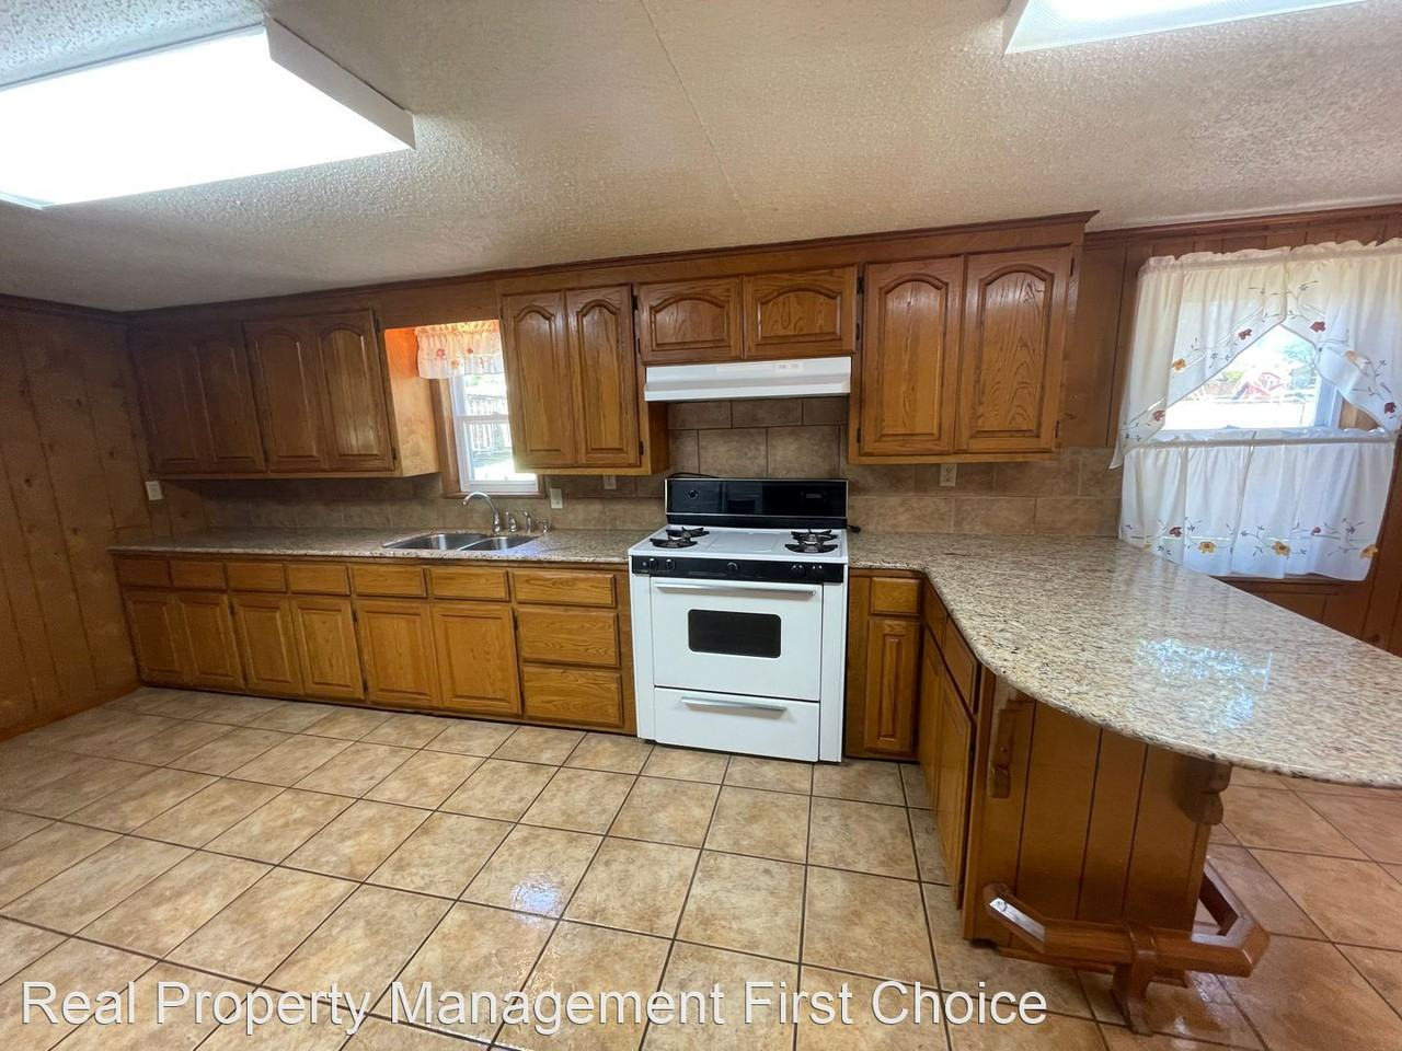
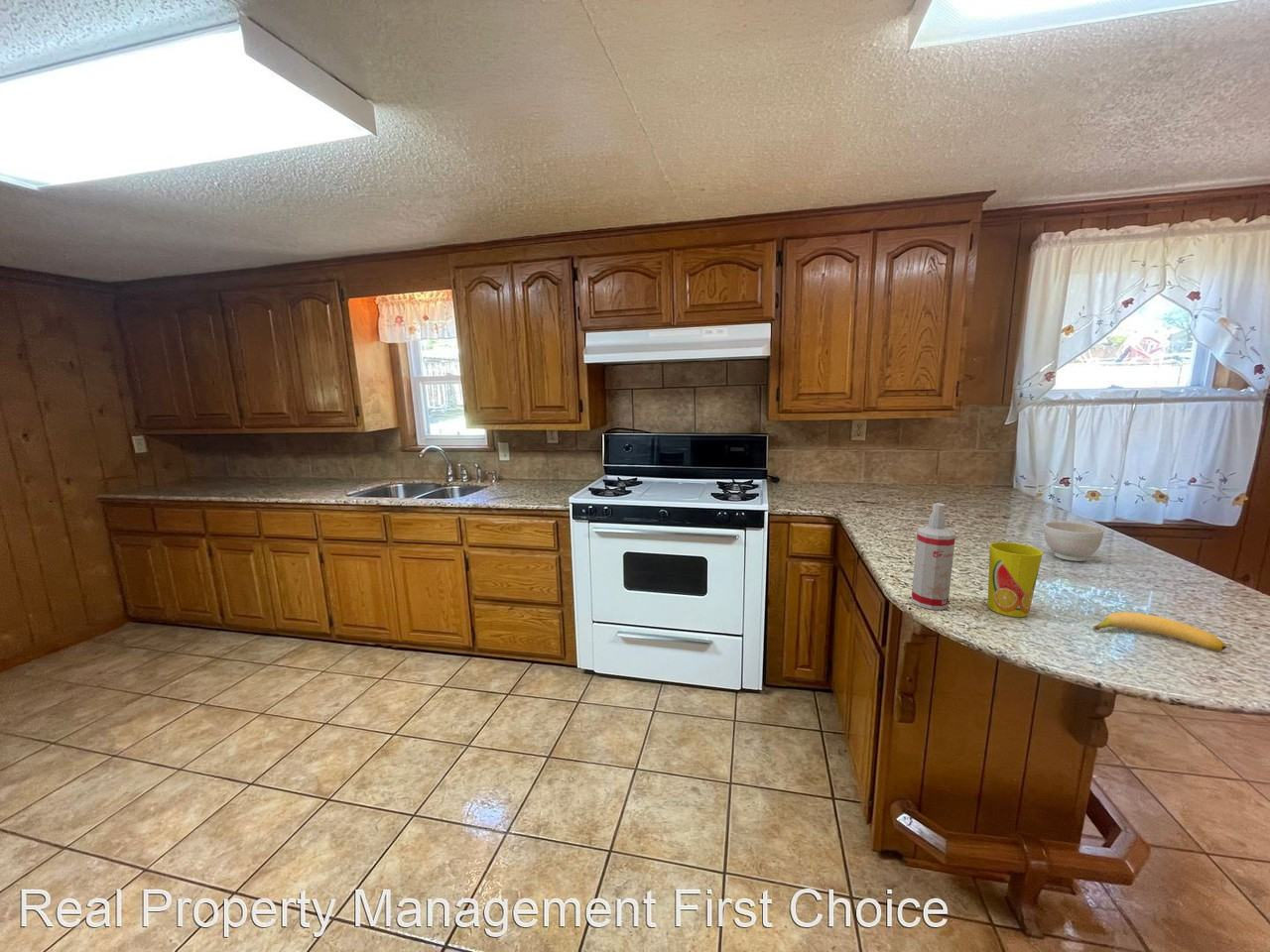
+ banana [1092,611,1227,652]
+ spray bottle [911,502,956,611]
+ cup [986,541,1044,618]
+ bowl [1043,521,1104,562]
